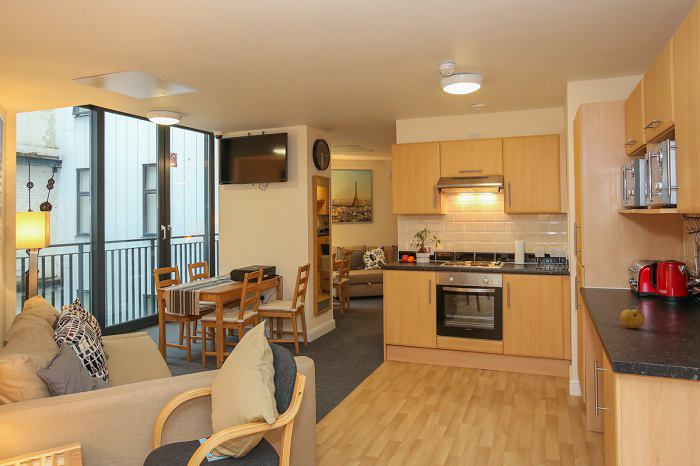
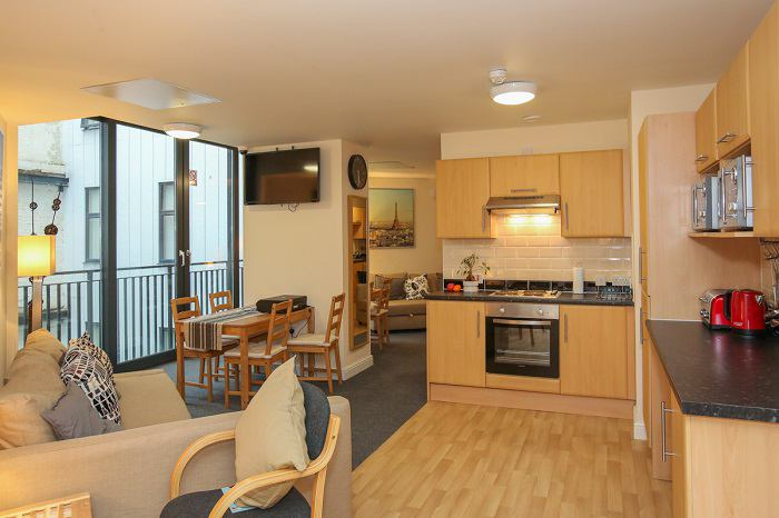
- fruit [619,308,646,329]
